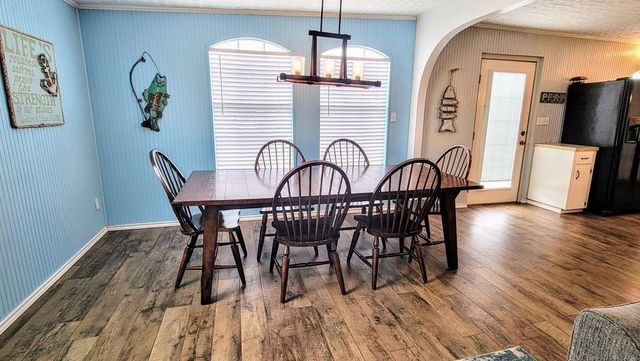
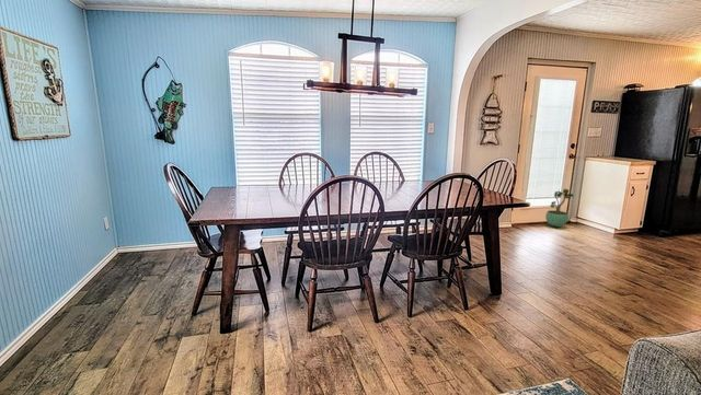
+ potted plant [544,187,574,228]
